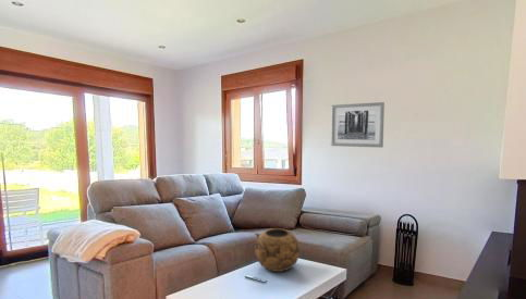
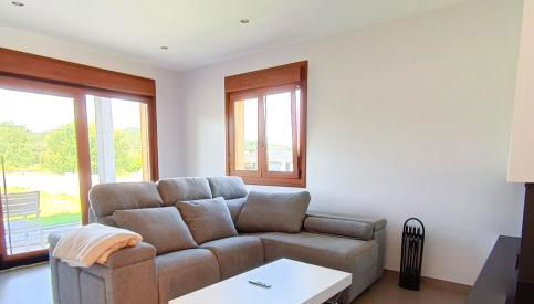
- wall art [330,101,386,149]
- decorative bowl [254,227,301,273]
